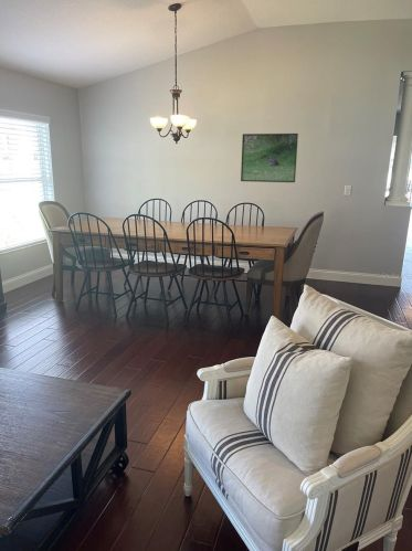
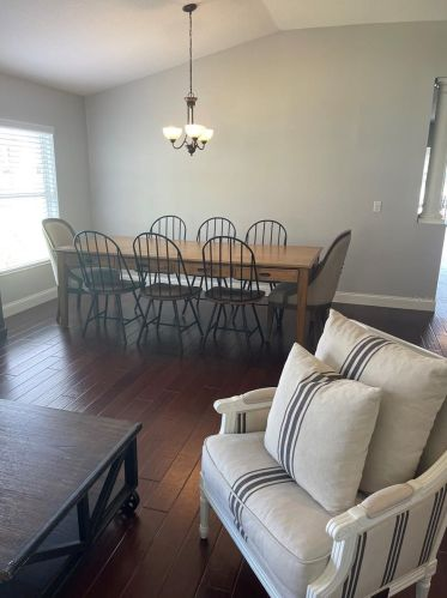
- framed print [240,133,299,183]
